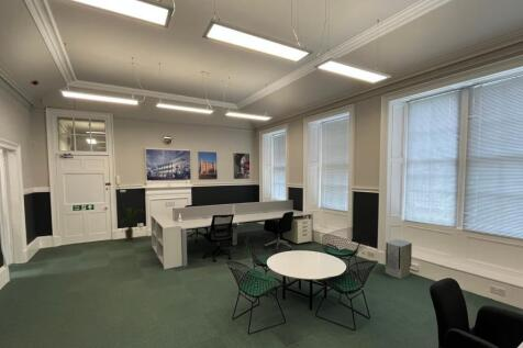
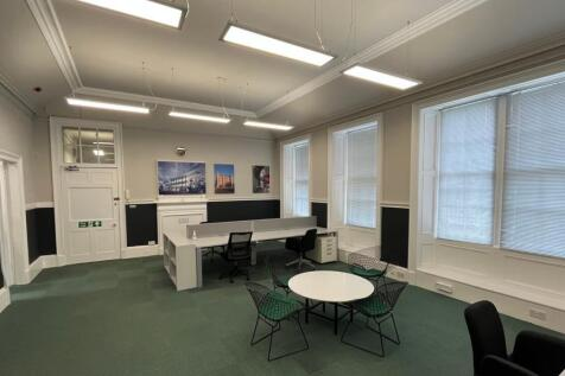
- air purifier [385,238,413,280]
- house plant [118,203,146,242]
